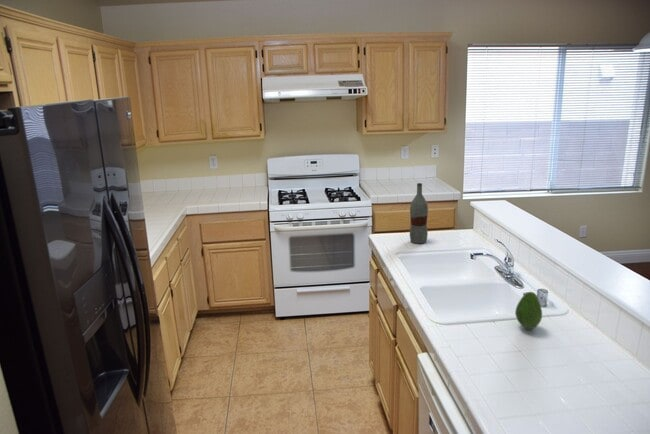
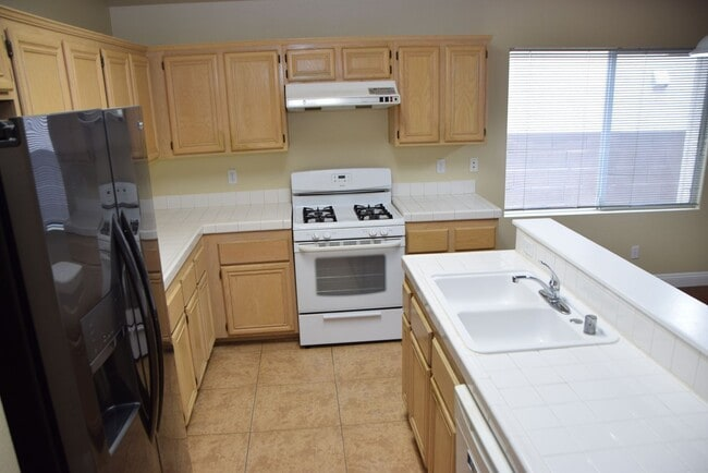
- bottle [409,182,429,244]
- fruit [514,291,543,330]
